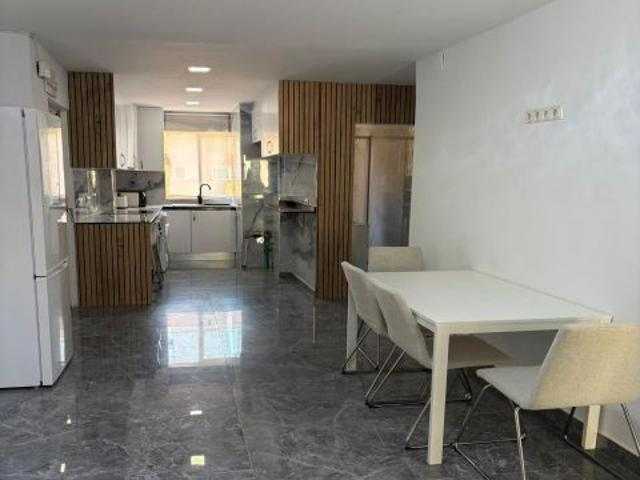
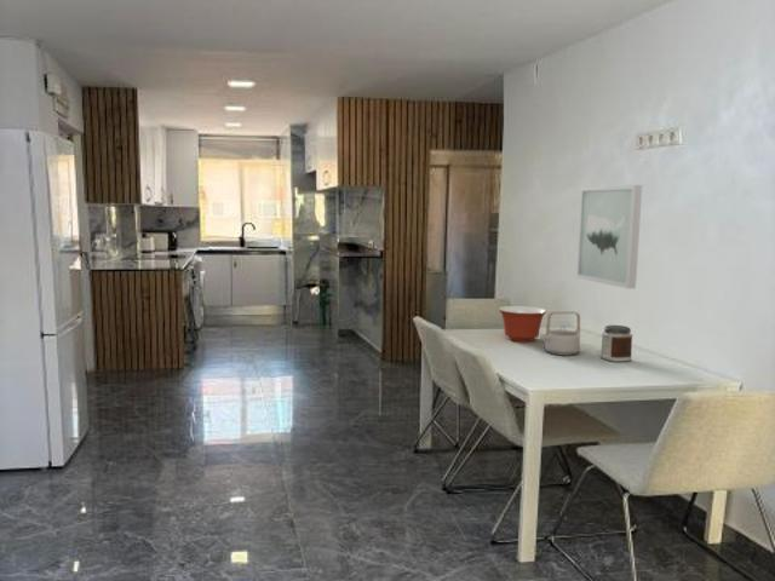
+ jar [599,324,635,363]
+ wall art [575,184,643,290]
+ mixing bowl [498,305,547,343]
+ teapot [538,311,581,357]
